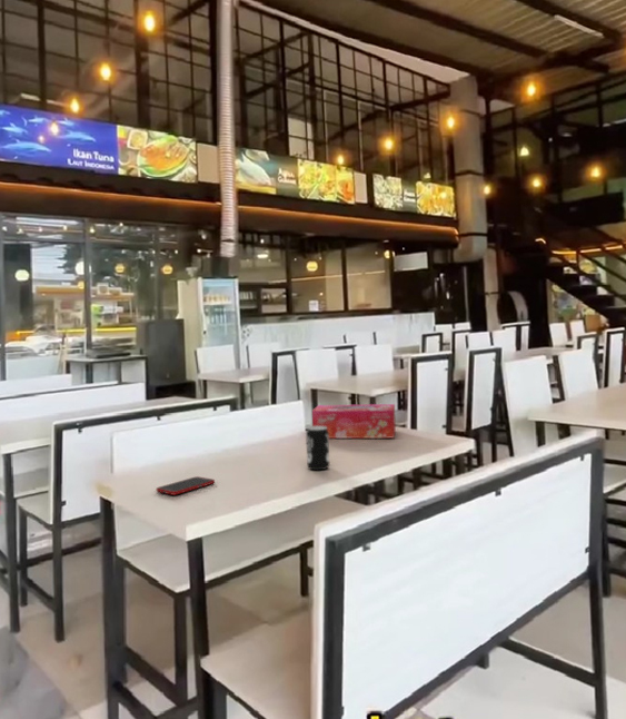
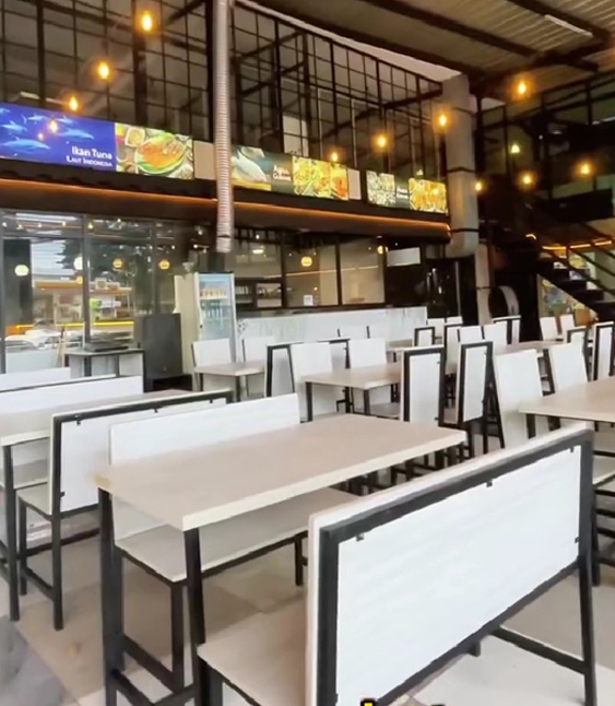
- cell phone [156,475,216,496]
- beverage can [305,425,330,471]
- tissue box [311,403,397,440]
